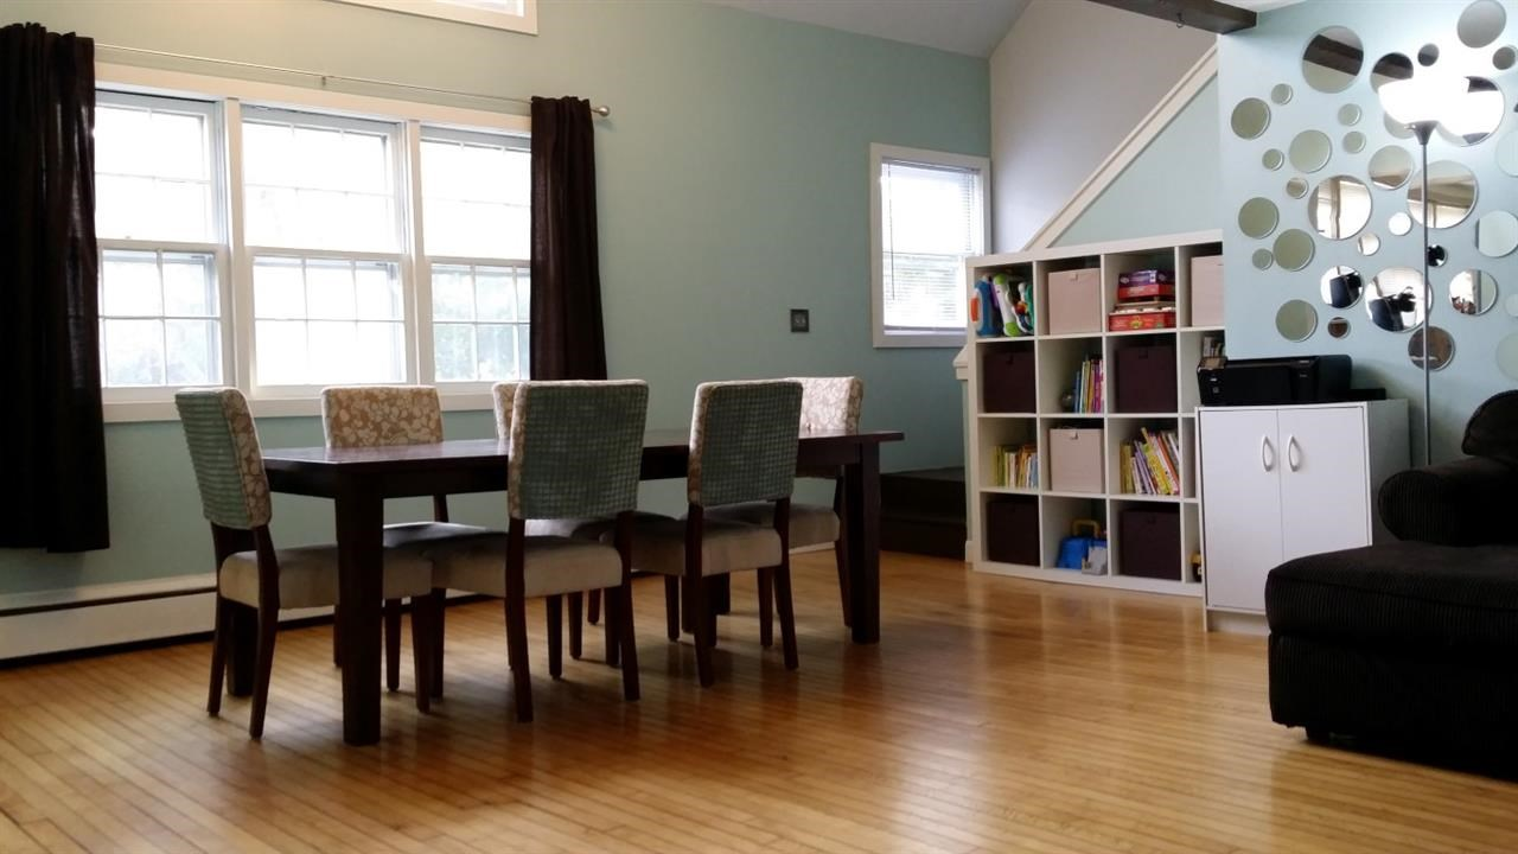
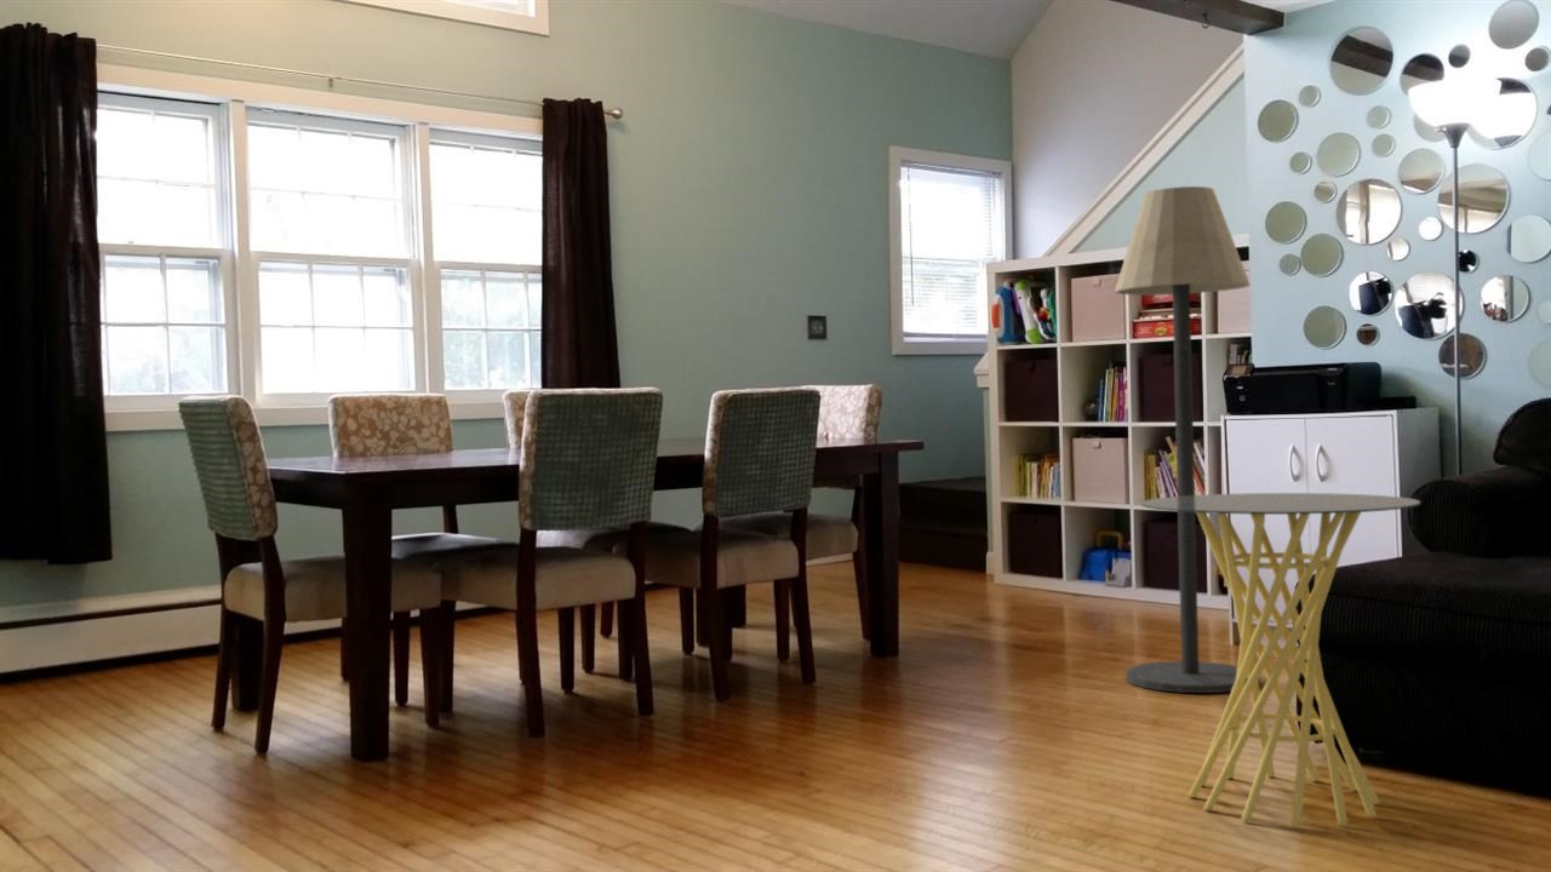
+ floor lamp [1114,185,1250,694]
+ side table [1139,492,1421,828]
